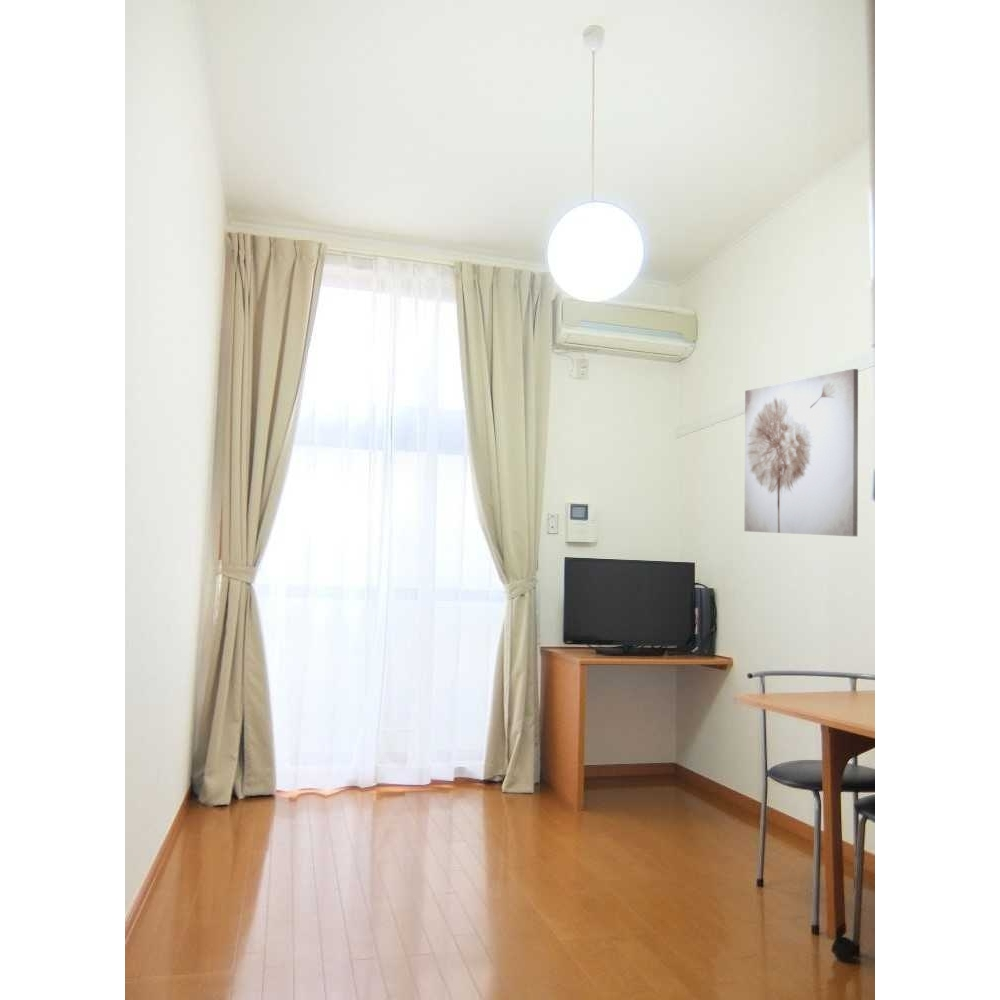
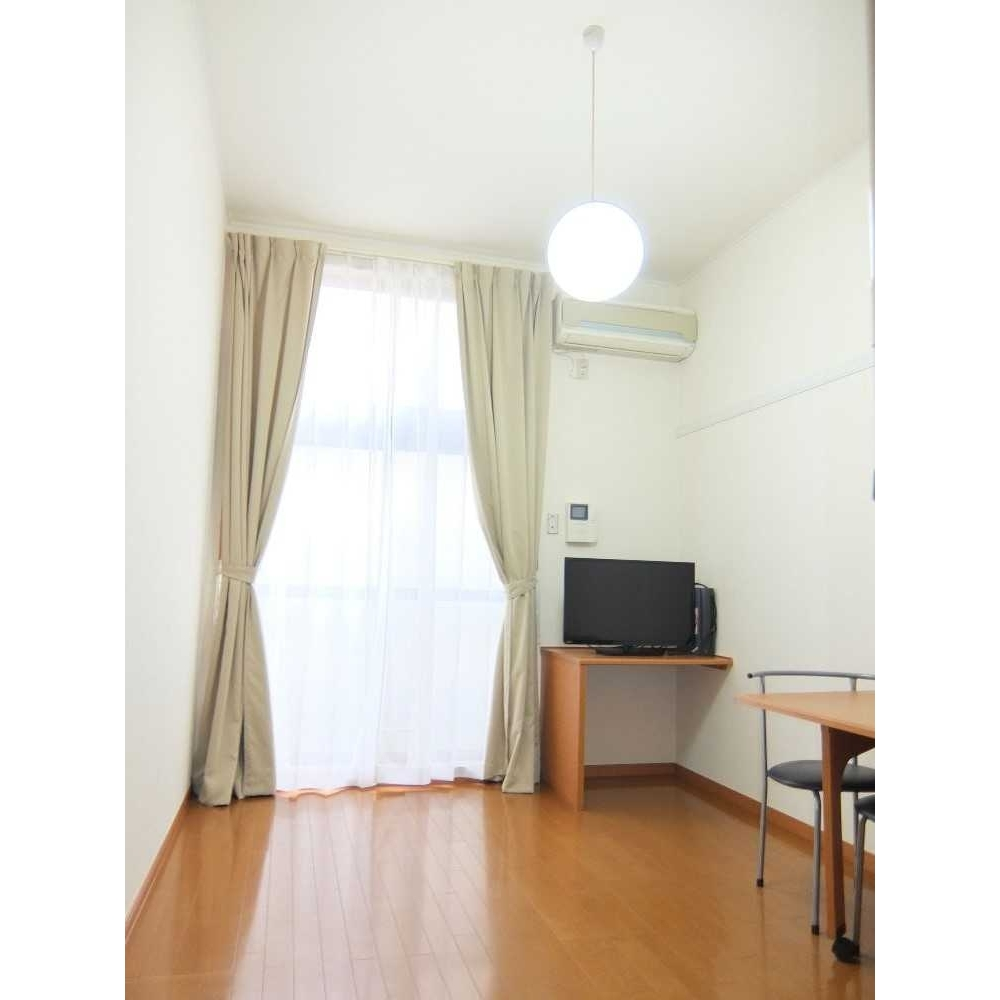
- wall art [744,368,859,537]
